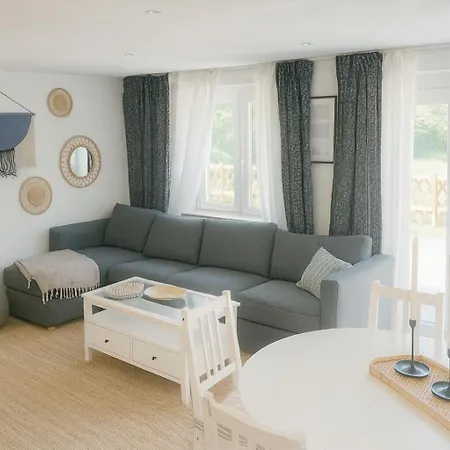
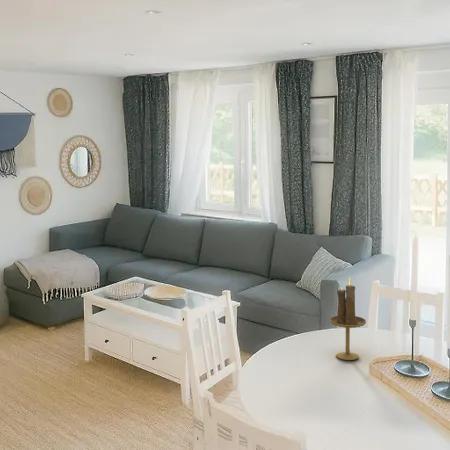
+ candle holder [329,277,367,361]
